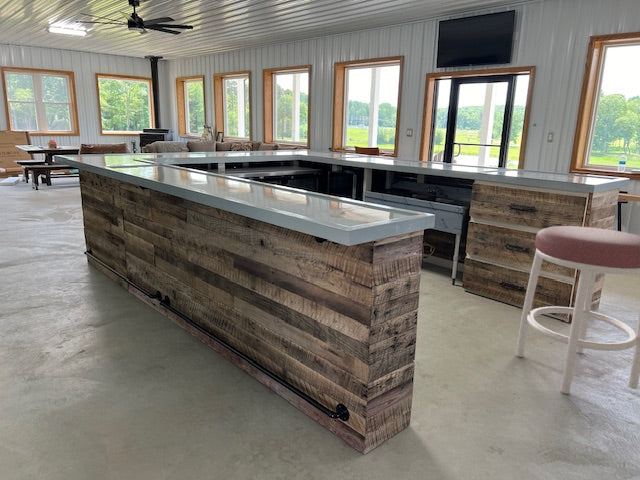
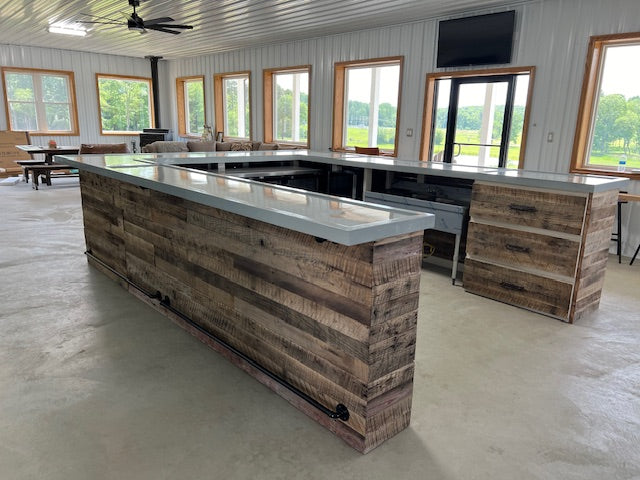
- bar stool [515,225,640,395]
